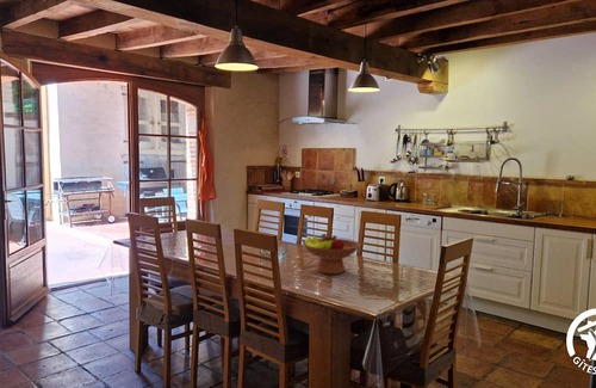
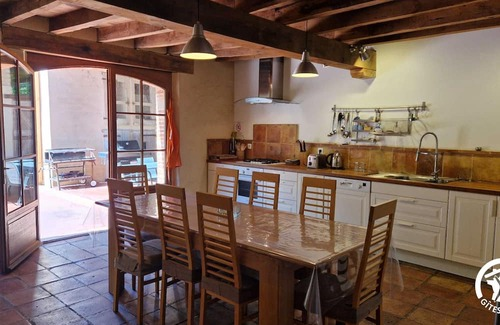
- fruit bowl [302,233,362,276]
